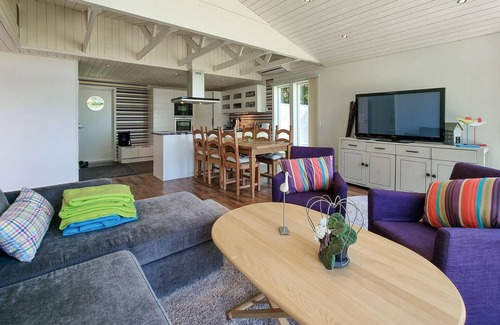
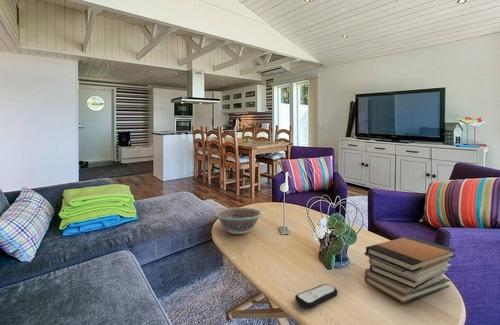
+ remote control [294,283,338,310]
+ book stack [364,235,457,304]
+ decorative bowl [213,207,264,235]
